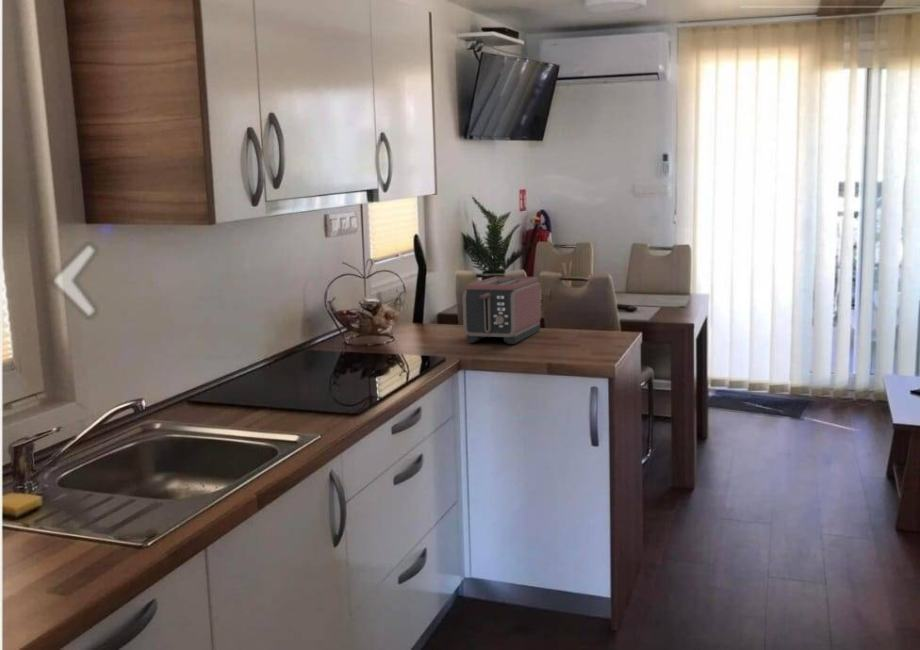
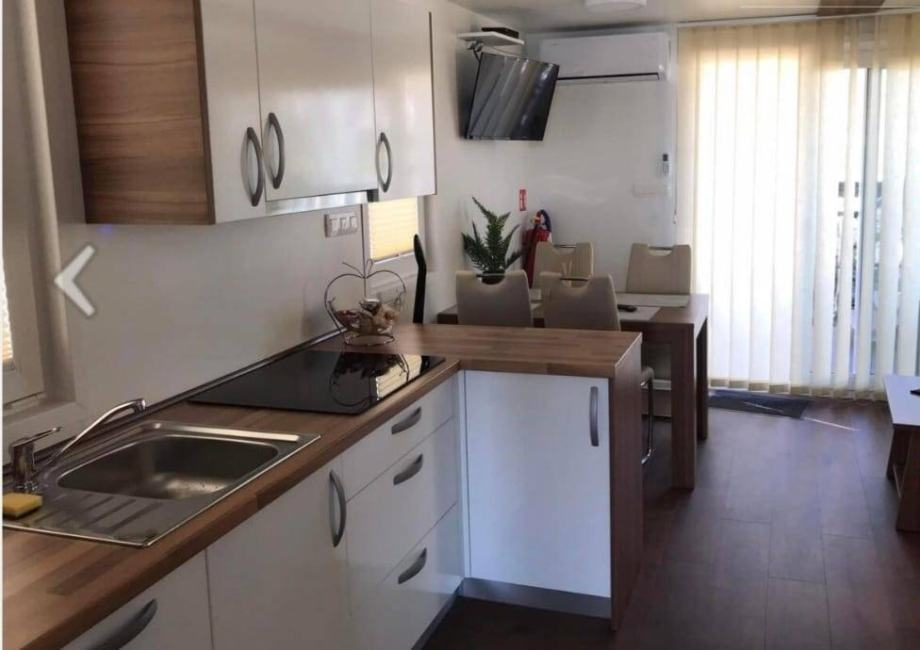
- toaster [462,276,542,345]
